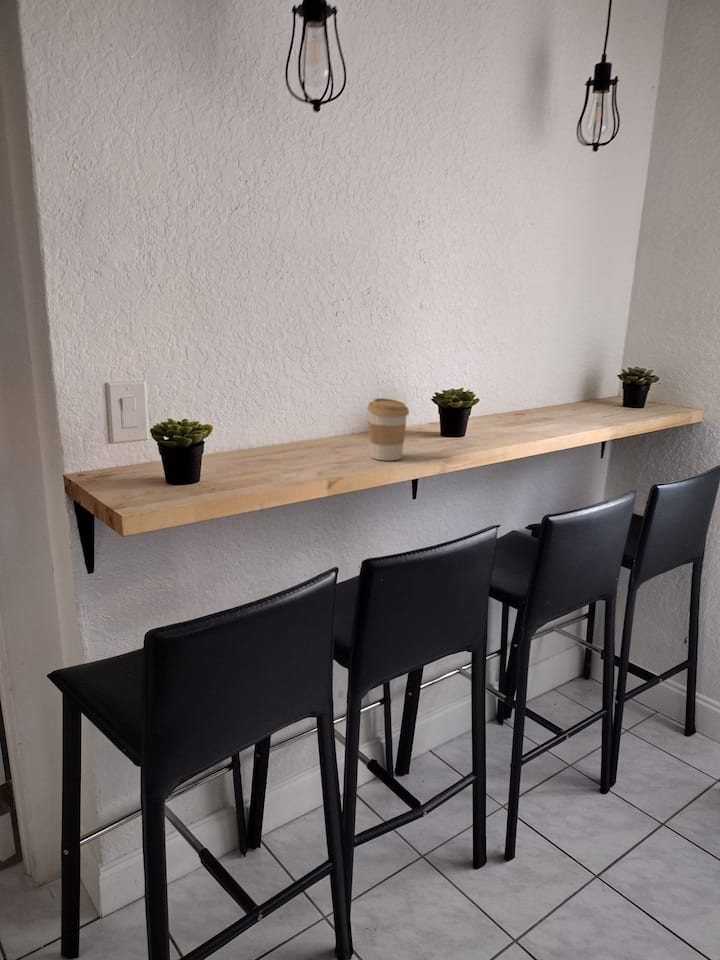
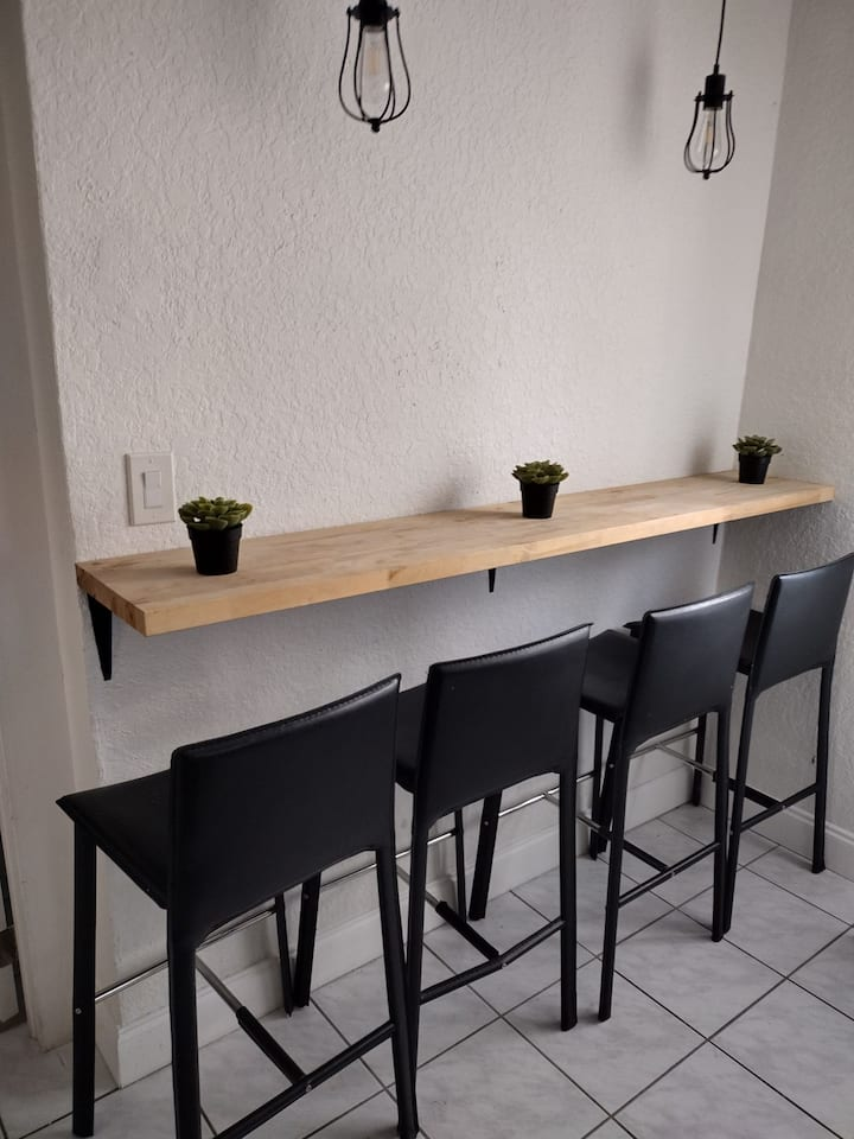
- coffee cup [366,397,410,461]
